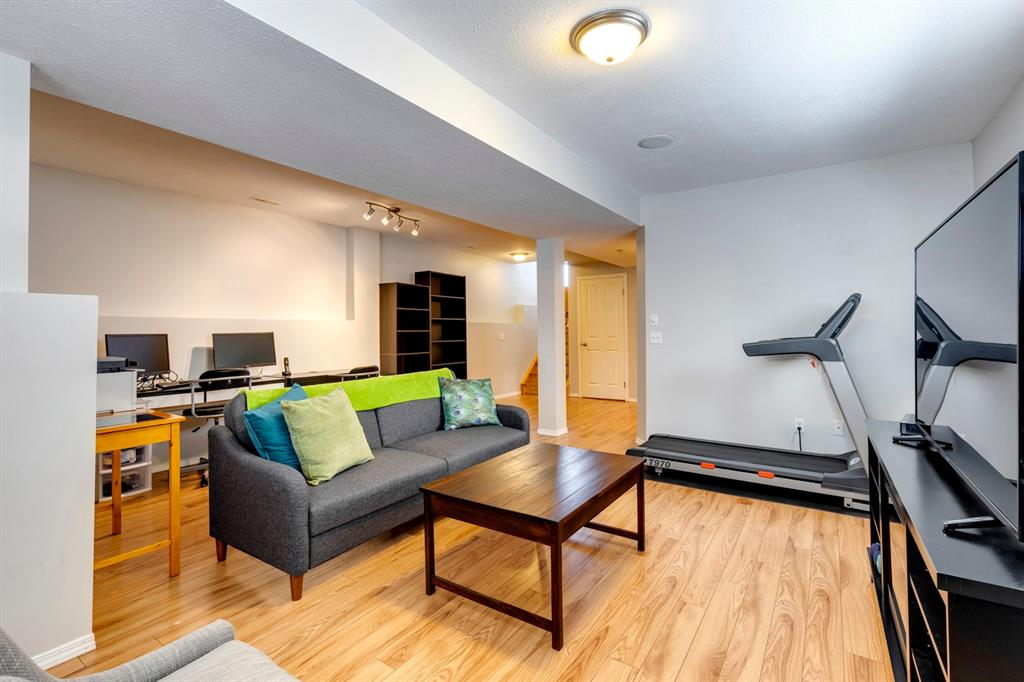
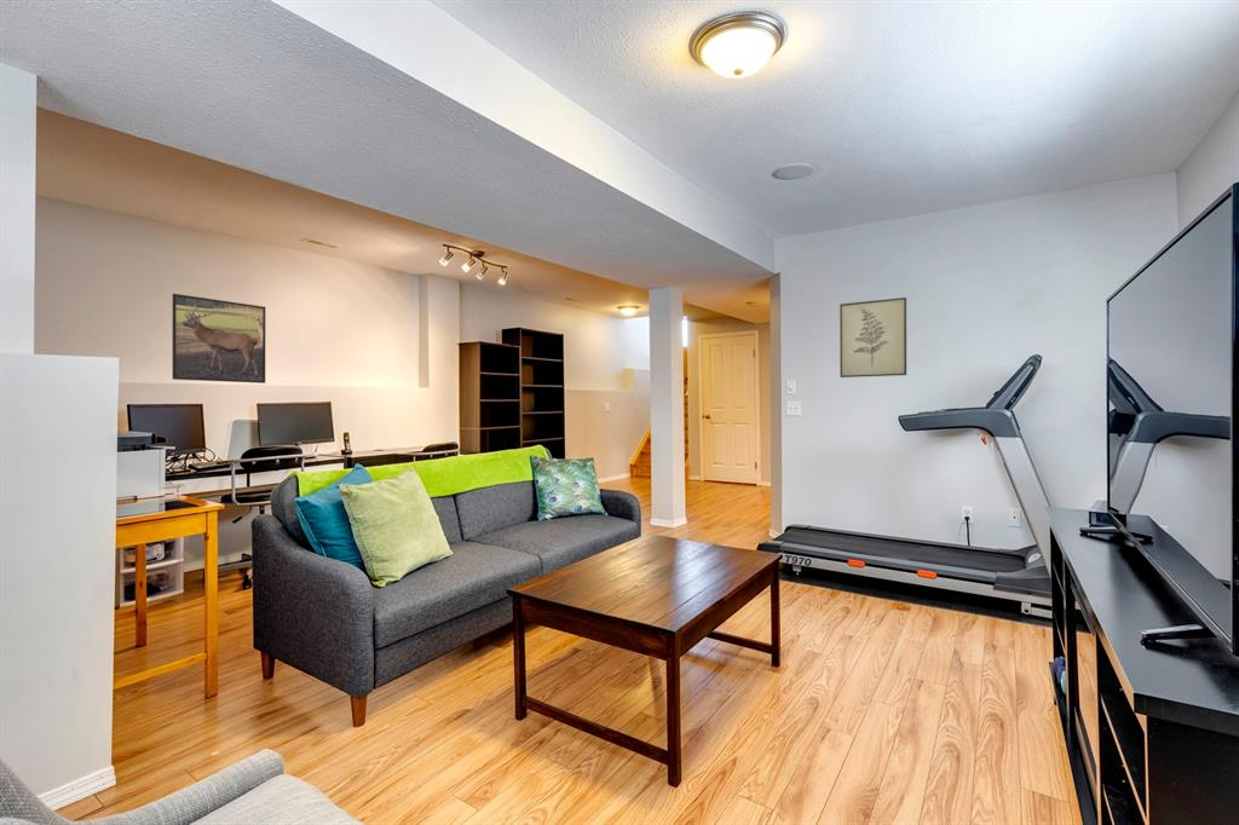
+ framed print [172,293,266,385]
+ wall art [839,296,907,379]
